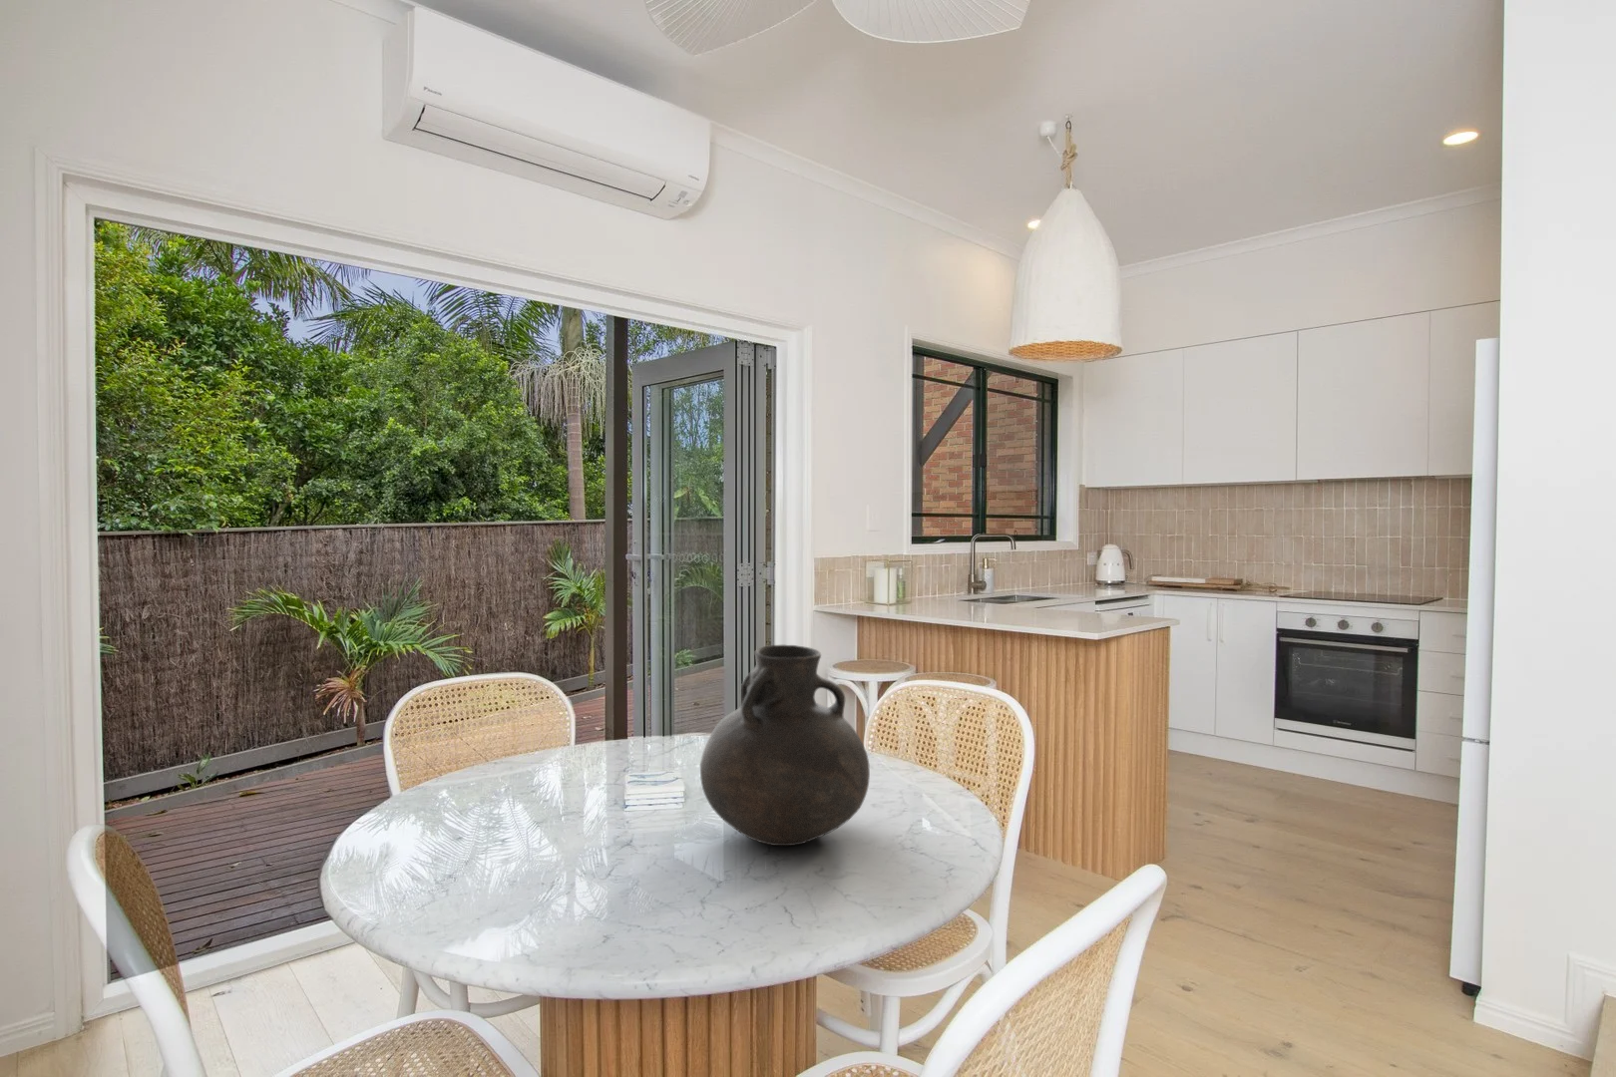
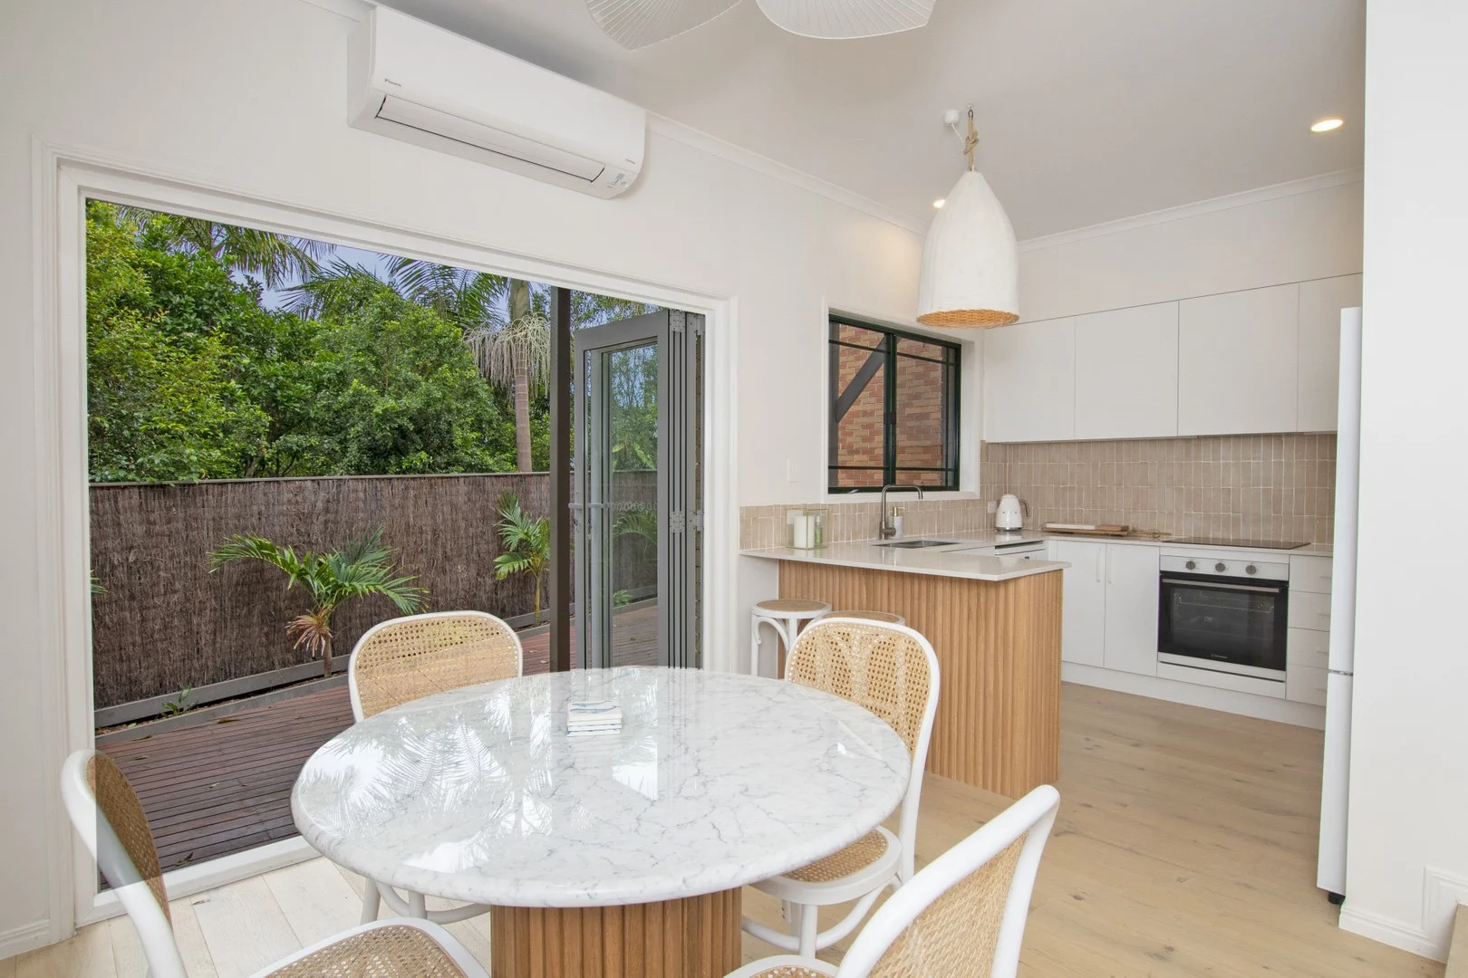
- vase [700,644,871,846]
